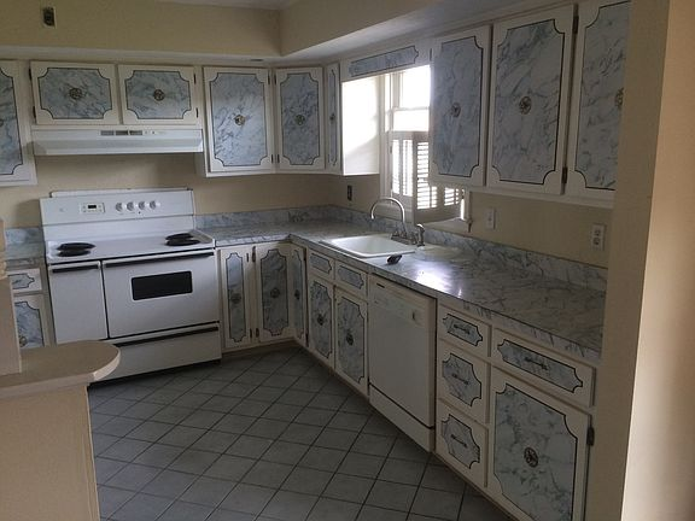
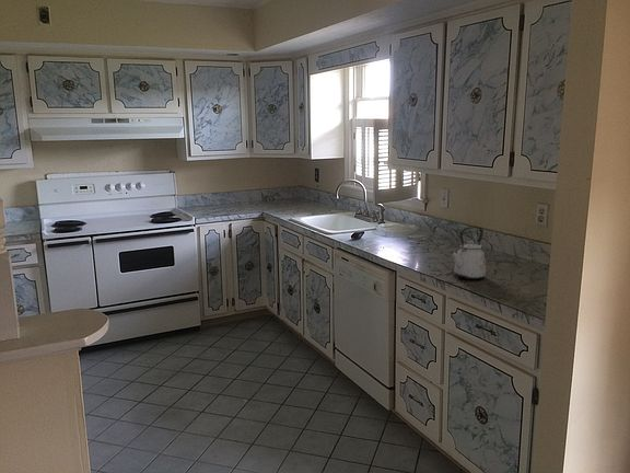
+ kettle [450,226,487,280]
